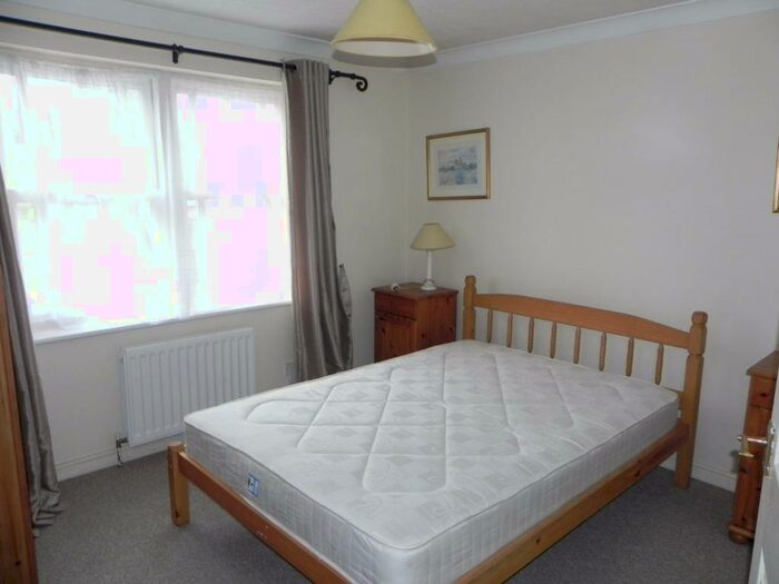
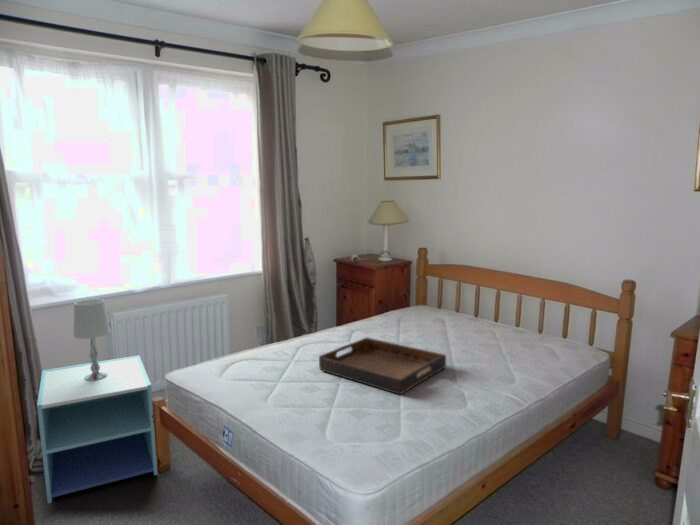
+ table lamp [73,298,111,381]
+ nightstand [36,354,159,504]
+ serving tray [318,336,447,396]
